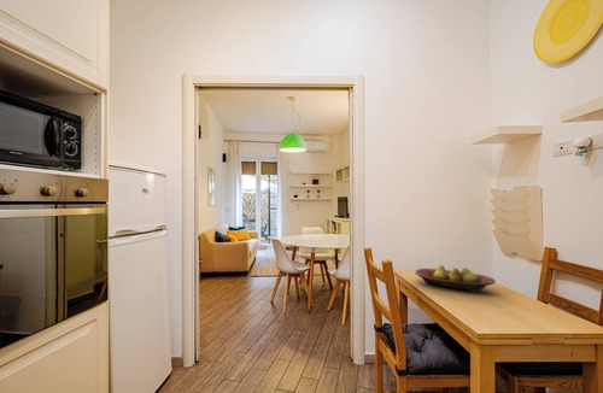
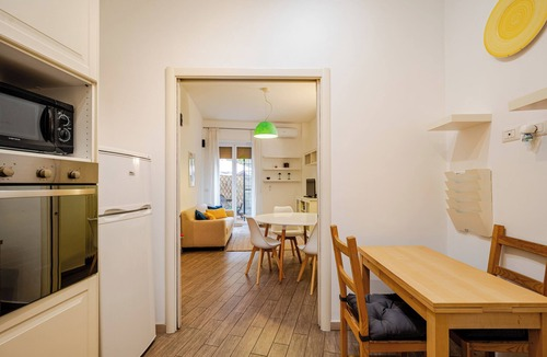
- fruit bowl [414,264,497,293]
